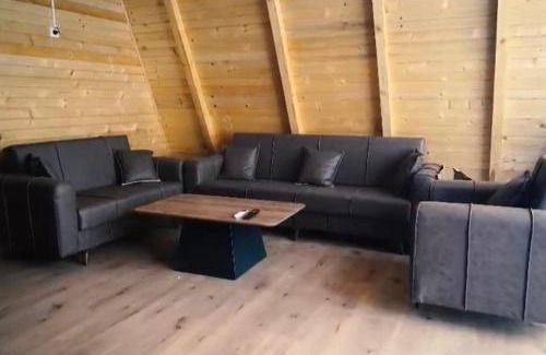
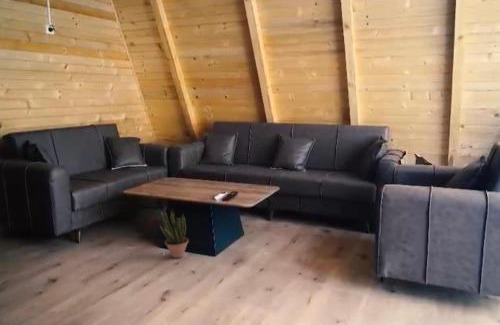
+ potted plant [158,208,190,259]
